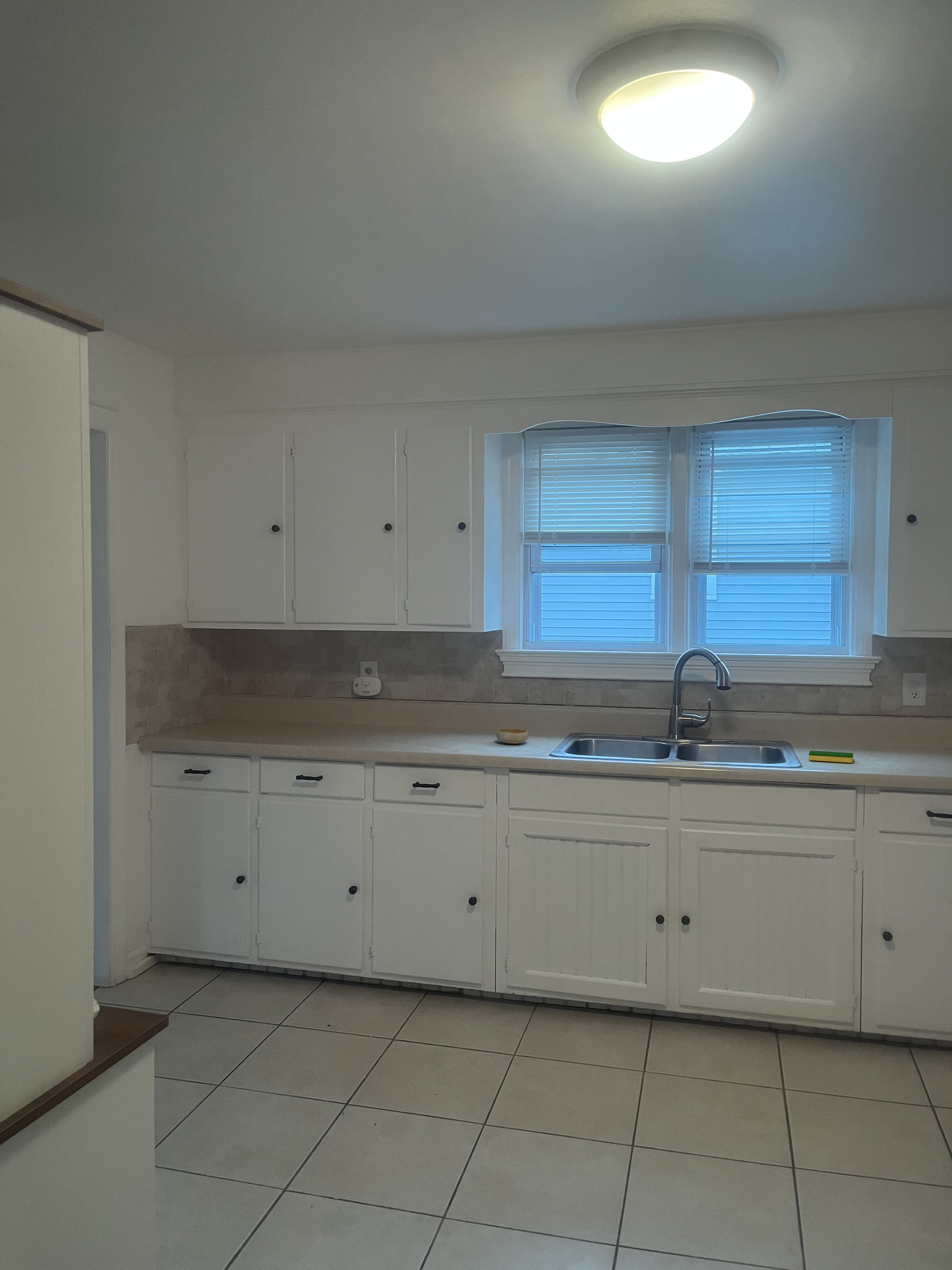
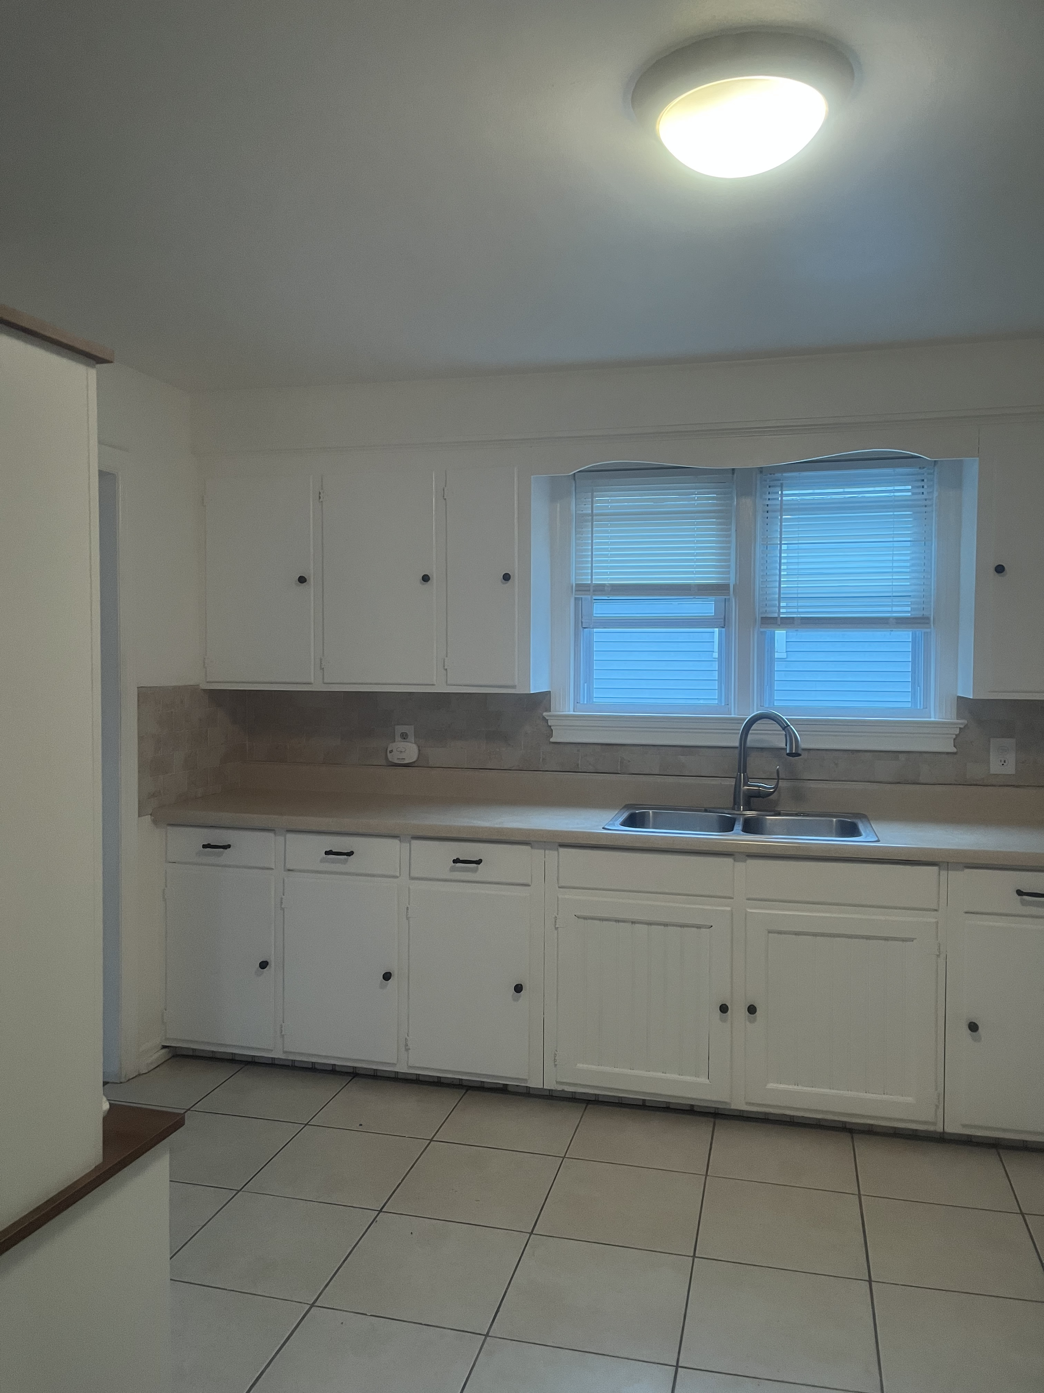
- dish sponge [808,750,853,763]
- bowl [496,728,529,744]
